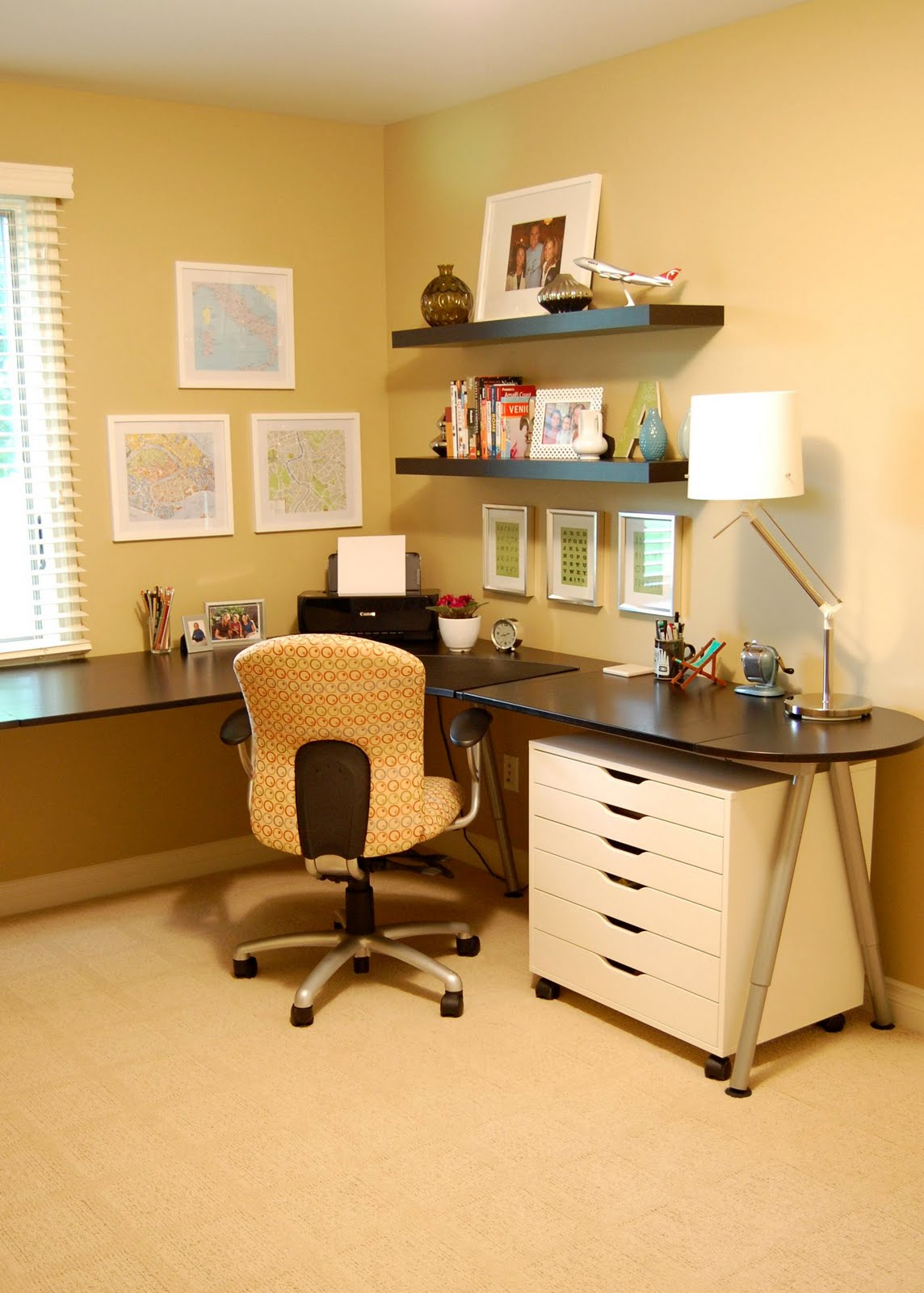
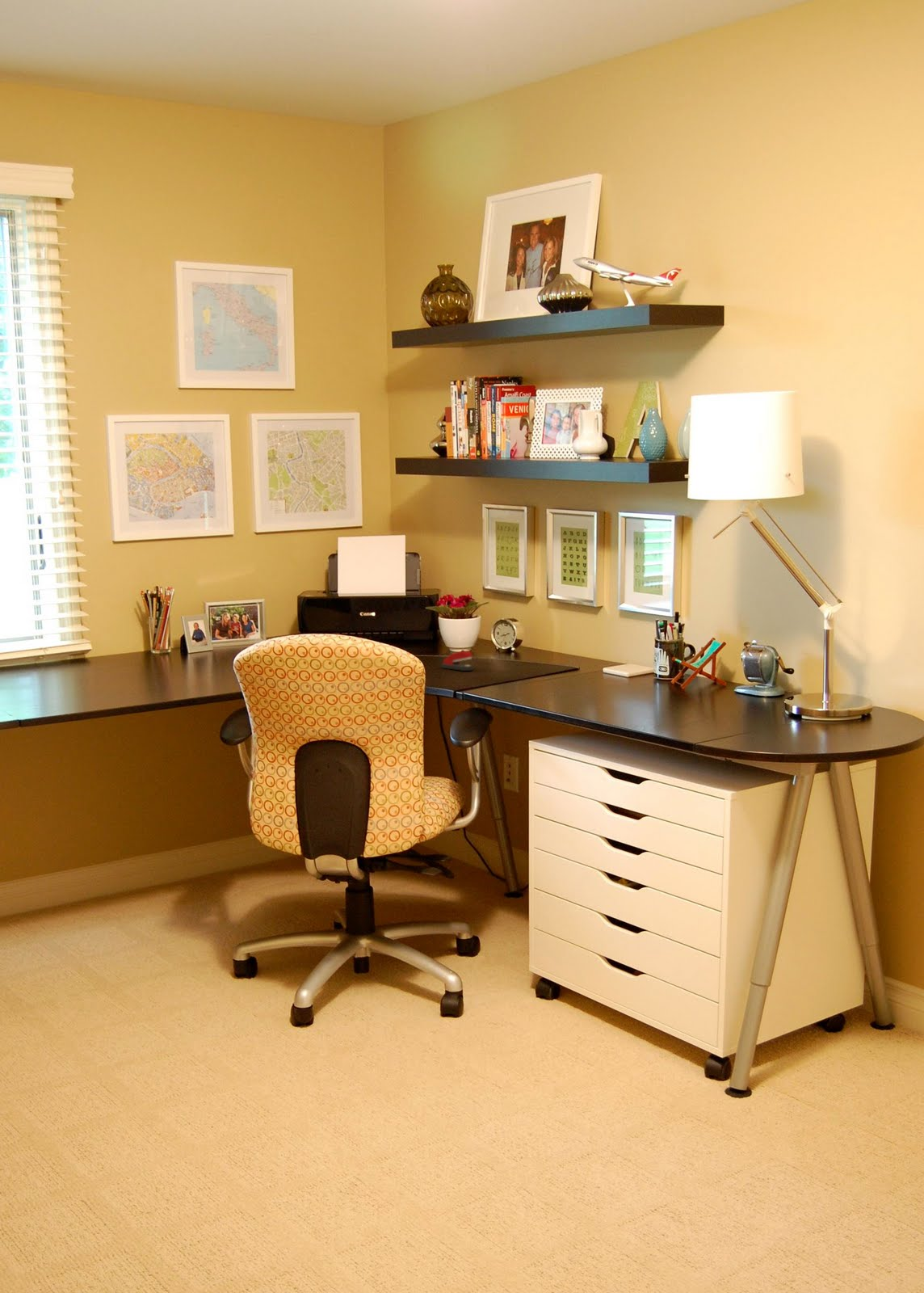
+ stapler [440,650,473,672]
